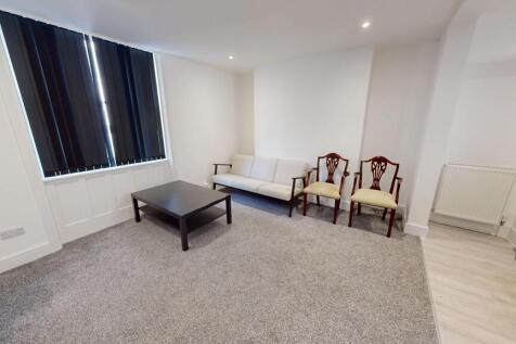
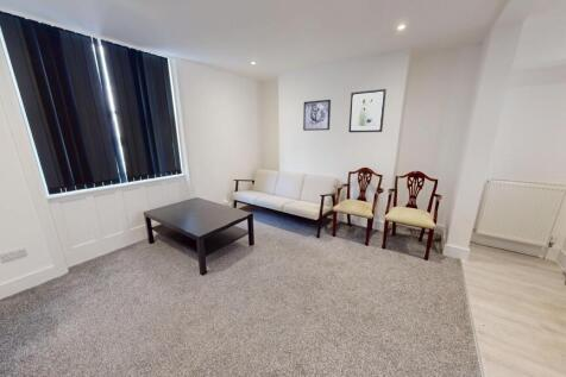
+ wall art [302,99,332,132]
+ wall art [347,88,388,133]
